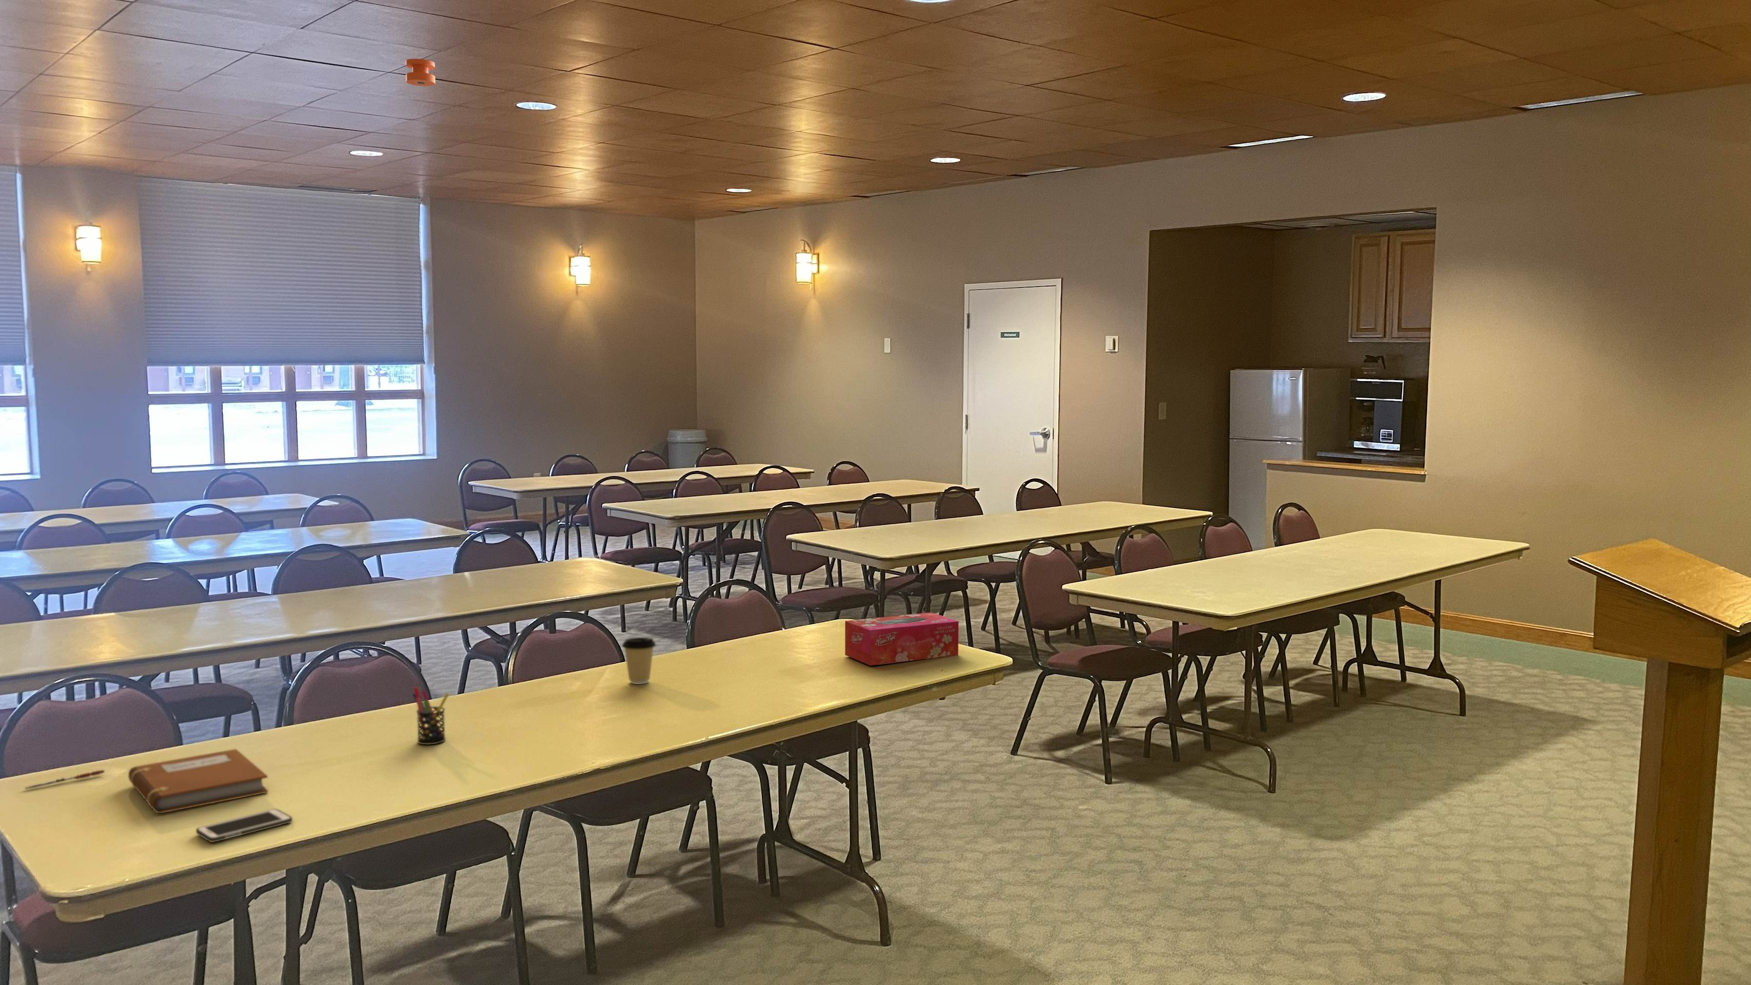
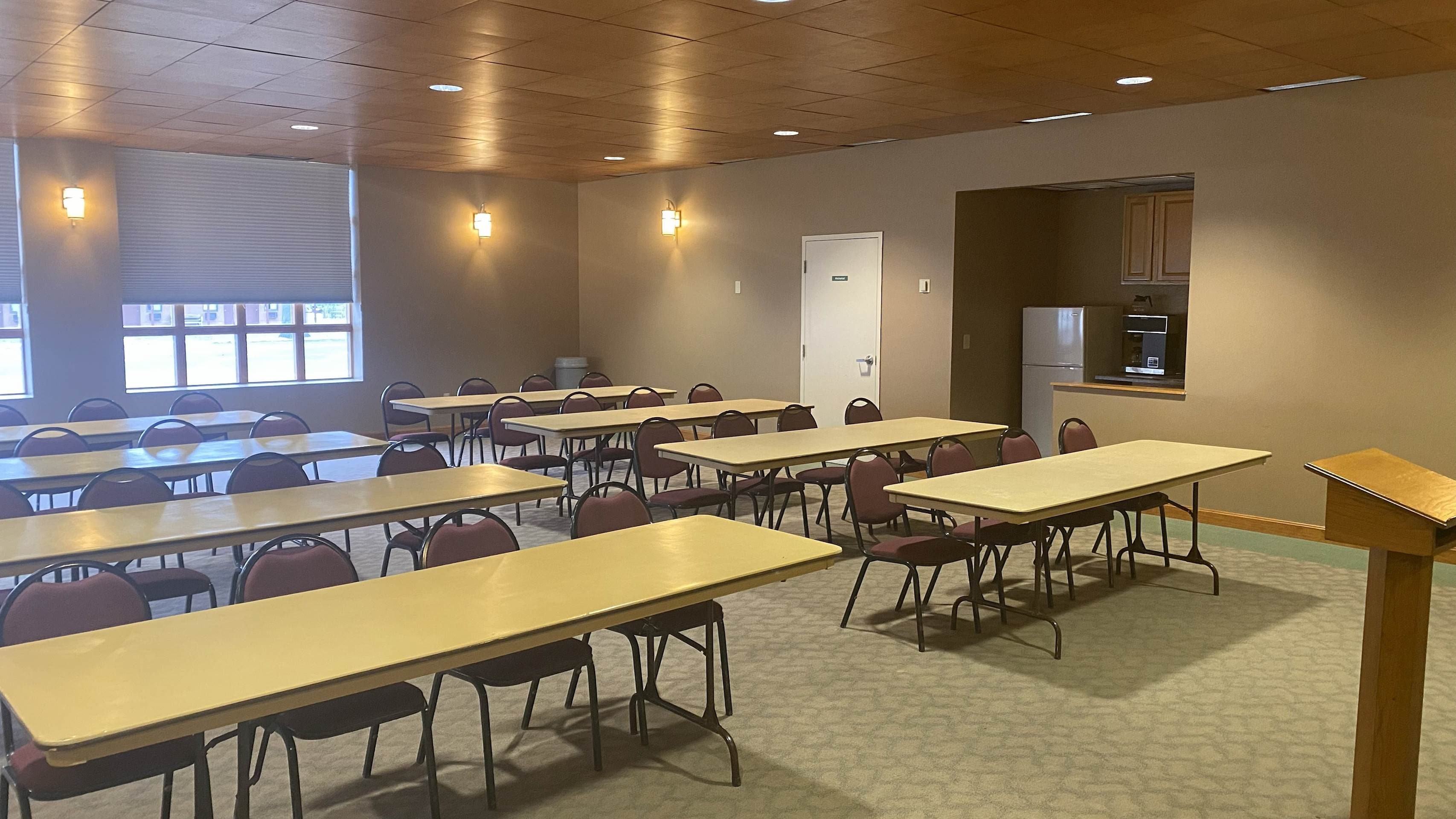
- cell phone [196,808,293,843]
- notebook [127,748,269,814]
- tissue box [844,612,958,666]
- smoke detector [405,58,435,87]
- pen holder [412,687,450,746]
- coffee cup [622,636,657,684]
- pen [24,769,105,790]
